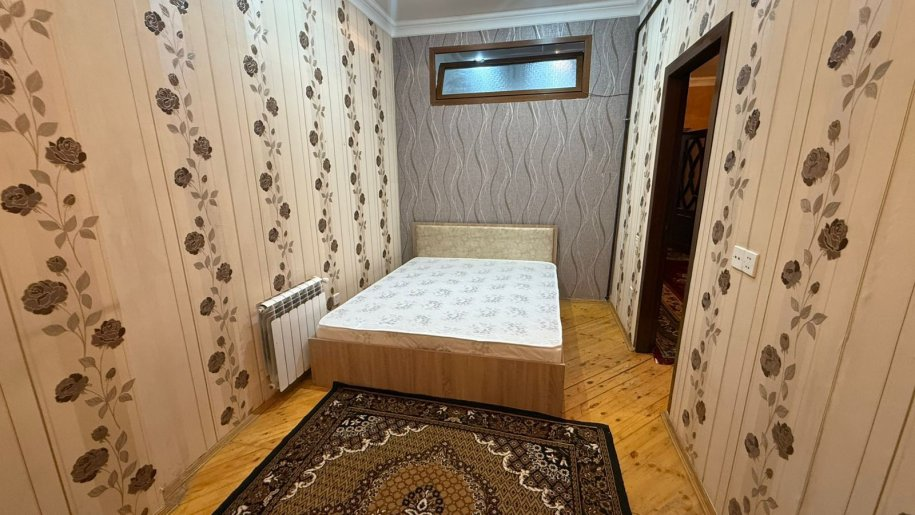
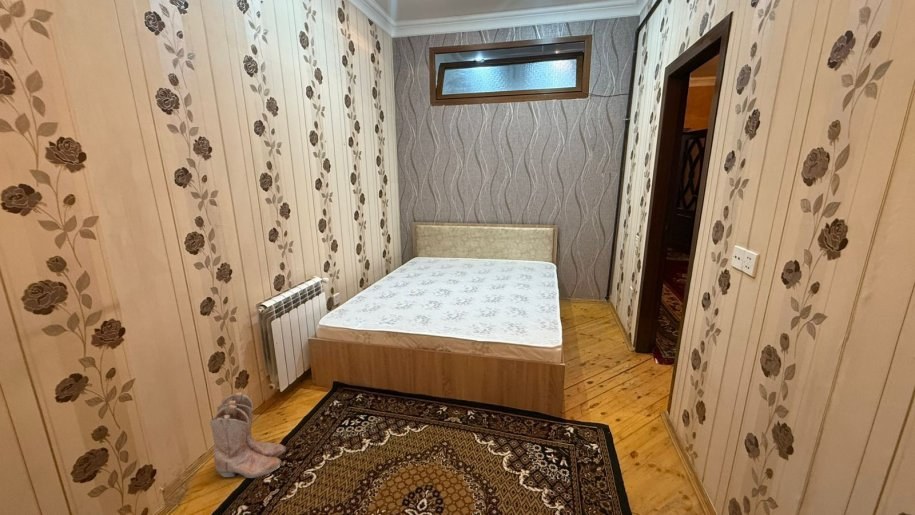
+ boots [209,391,287,479]
